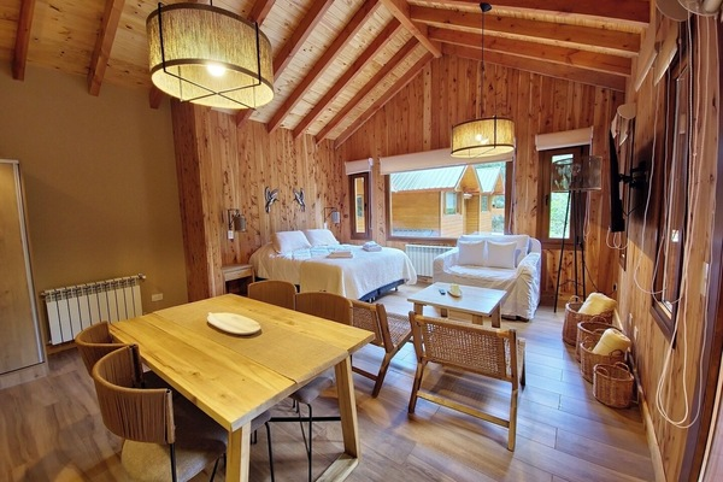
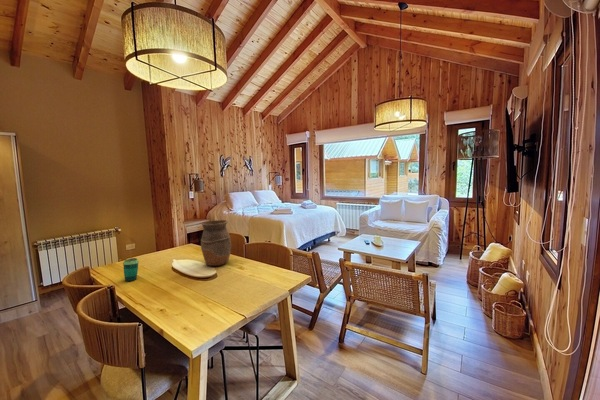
+ vase [200,219,232,267]
+ cup [122,257,140,283]
